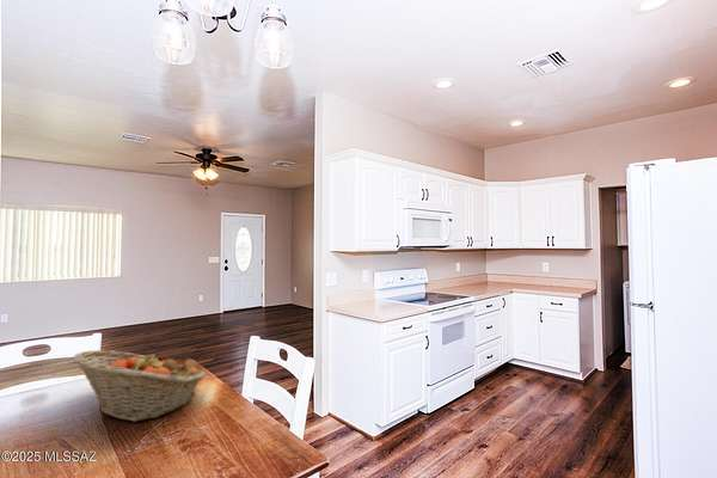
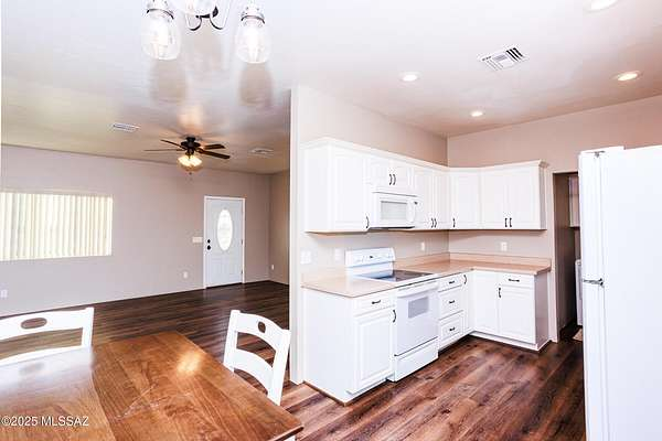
- fruit basket [73,349,207,423]
